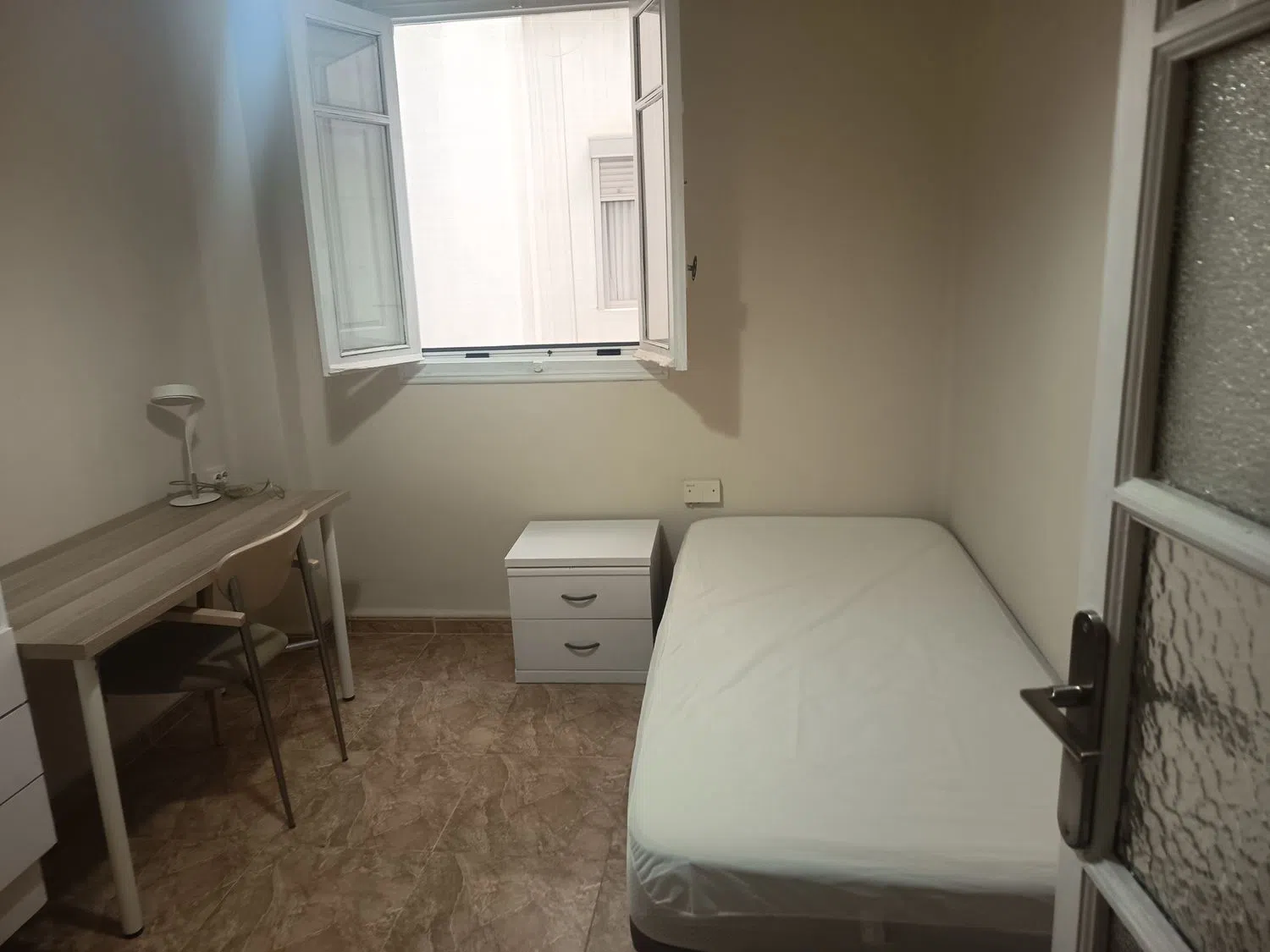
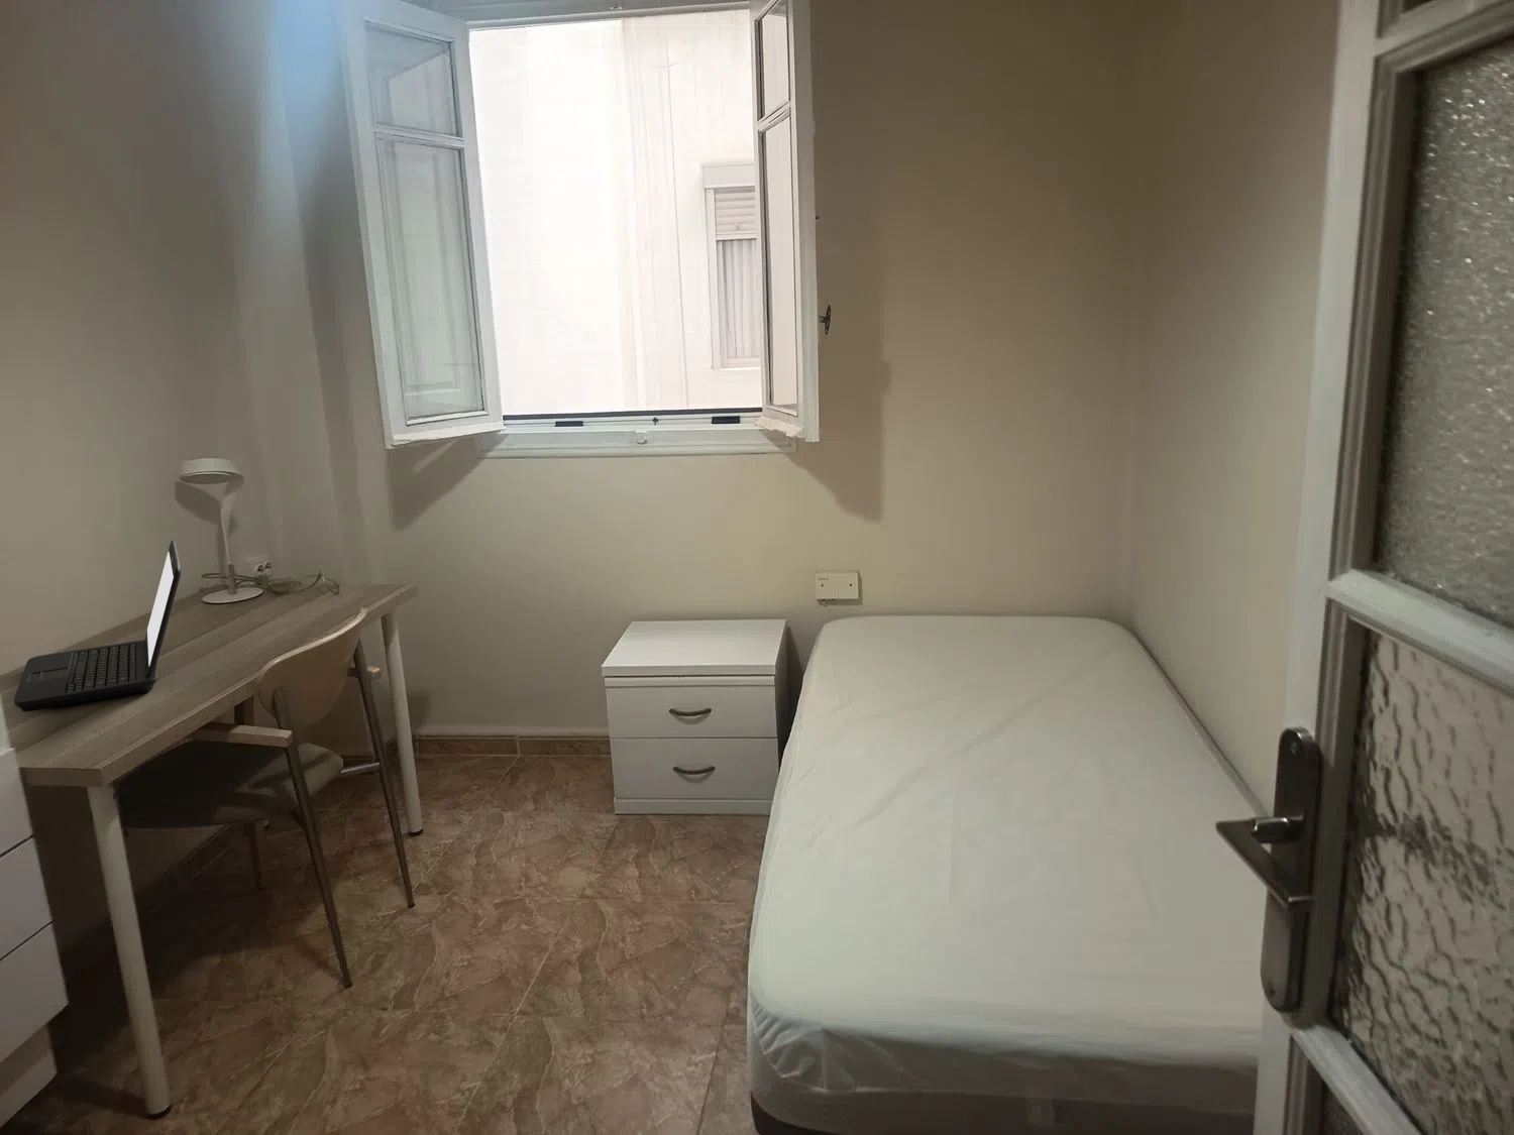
+ laptop [13,540,181,713]
